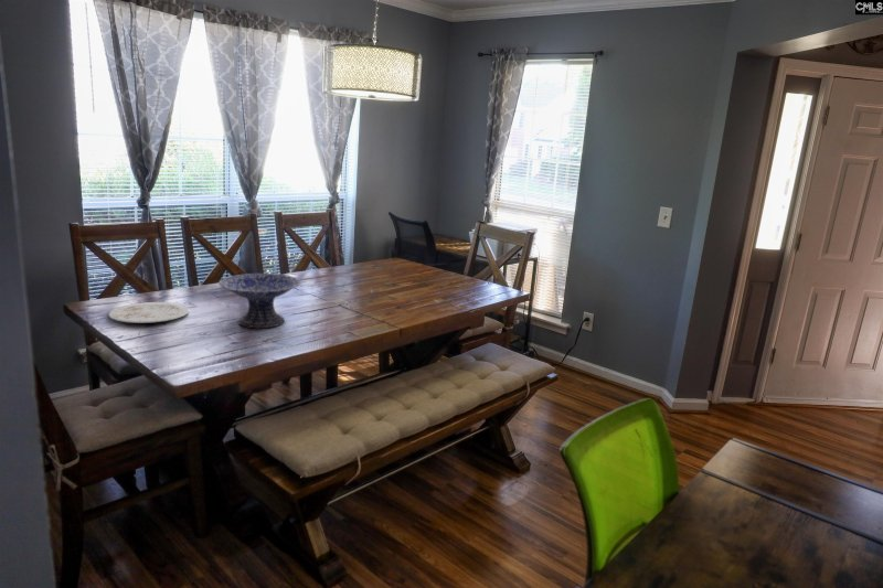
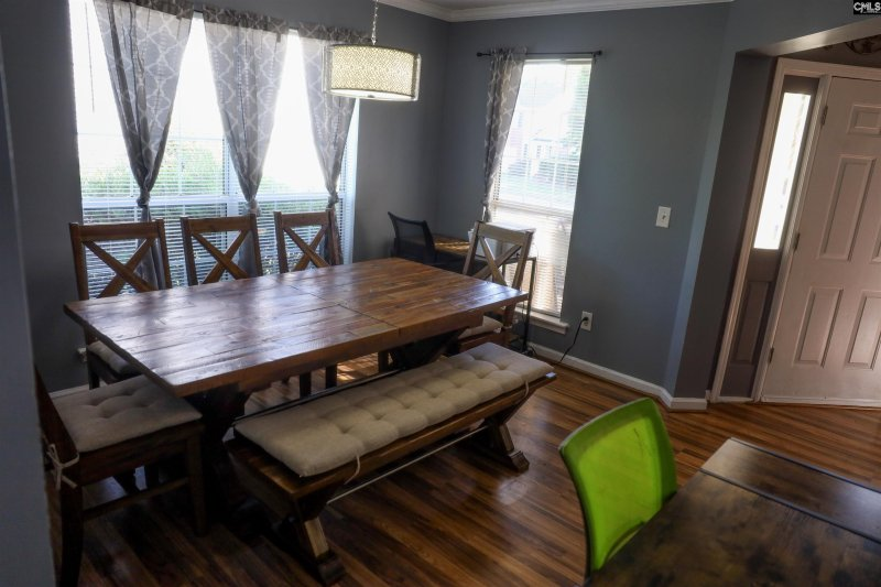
- decorative bowl [219,272,301,329]
- plate [107,301,189,324]
